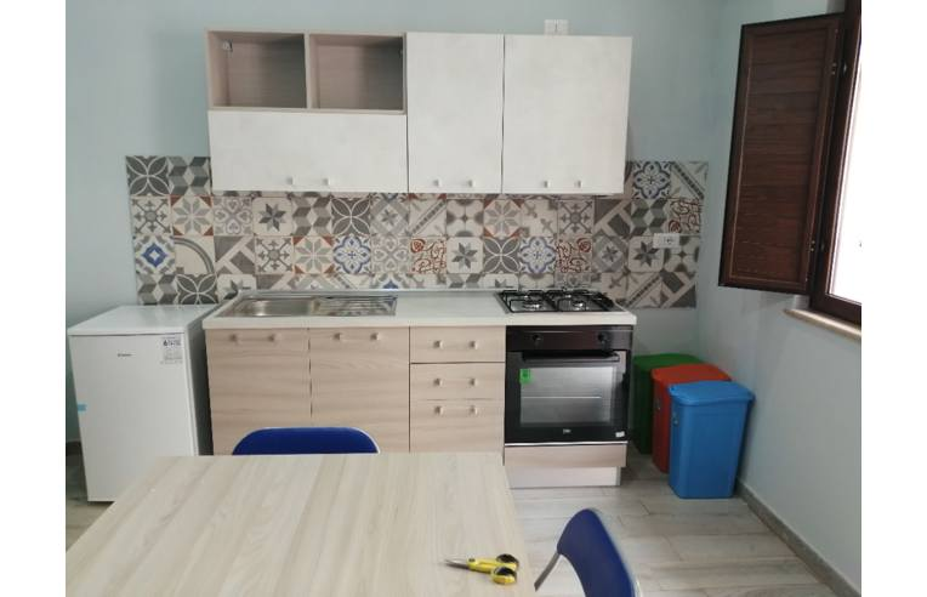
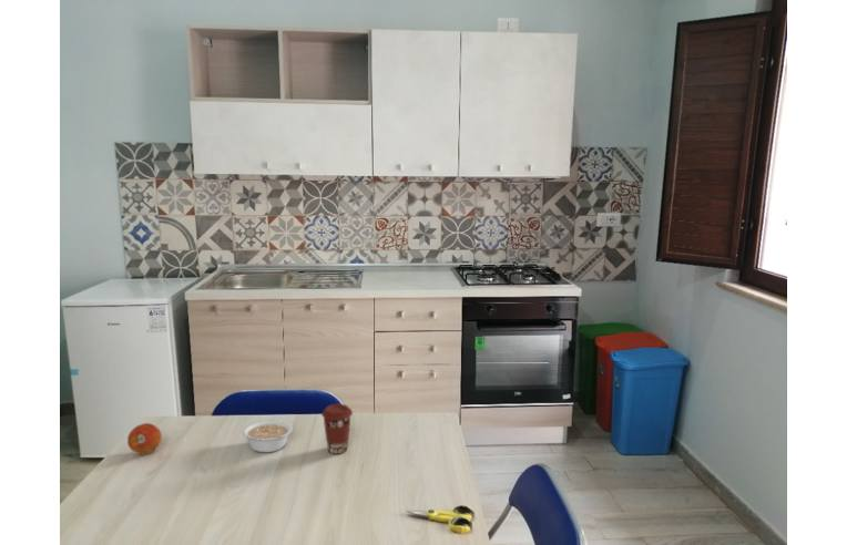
+ coffee cup [320,403,354,455]
+ fruit [126,422,163,455]
+ legume [241,419,294,453]
